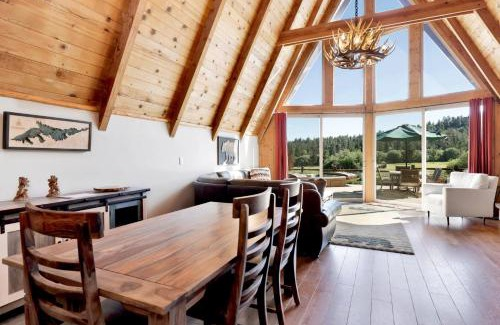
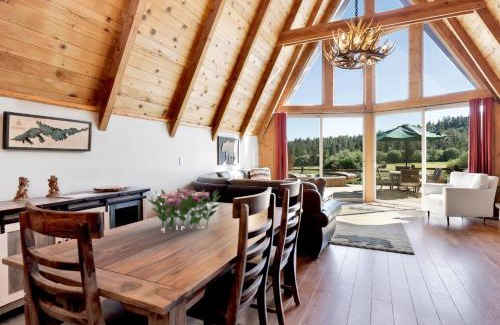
+ flower arrangement [146,187,222,233]
